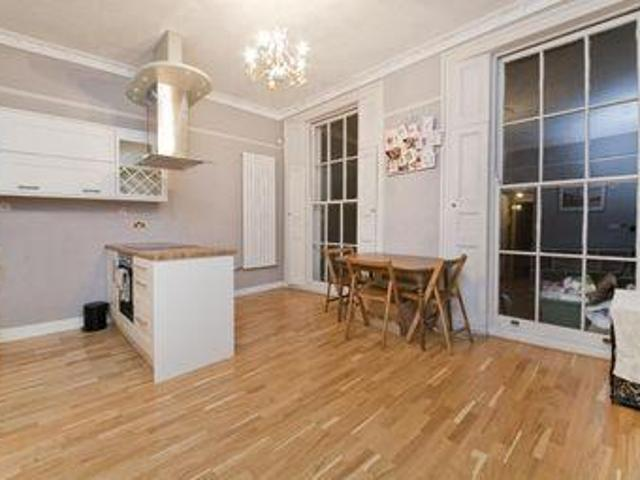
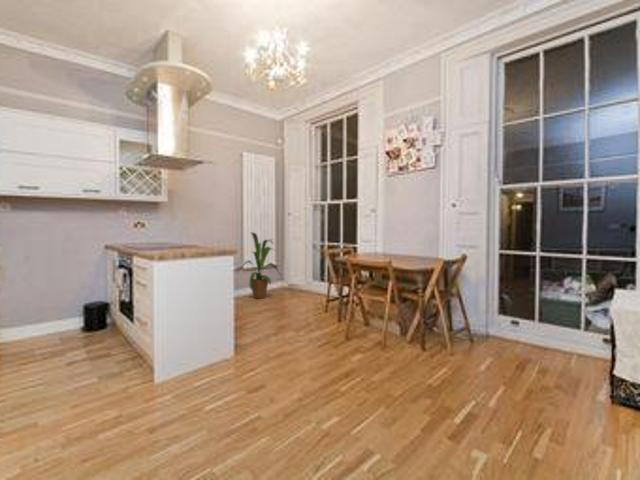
+ house plant [238,231,284,300]
